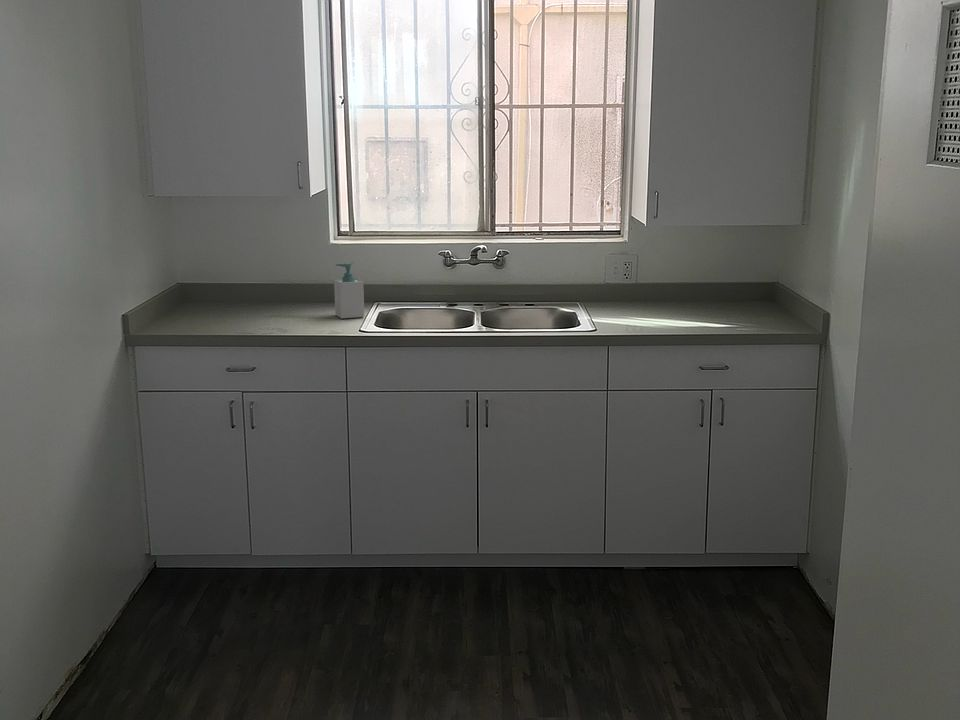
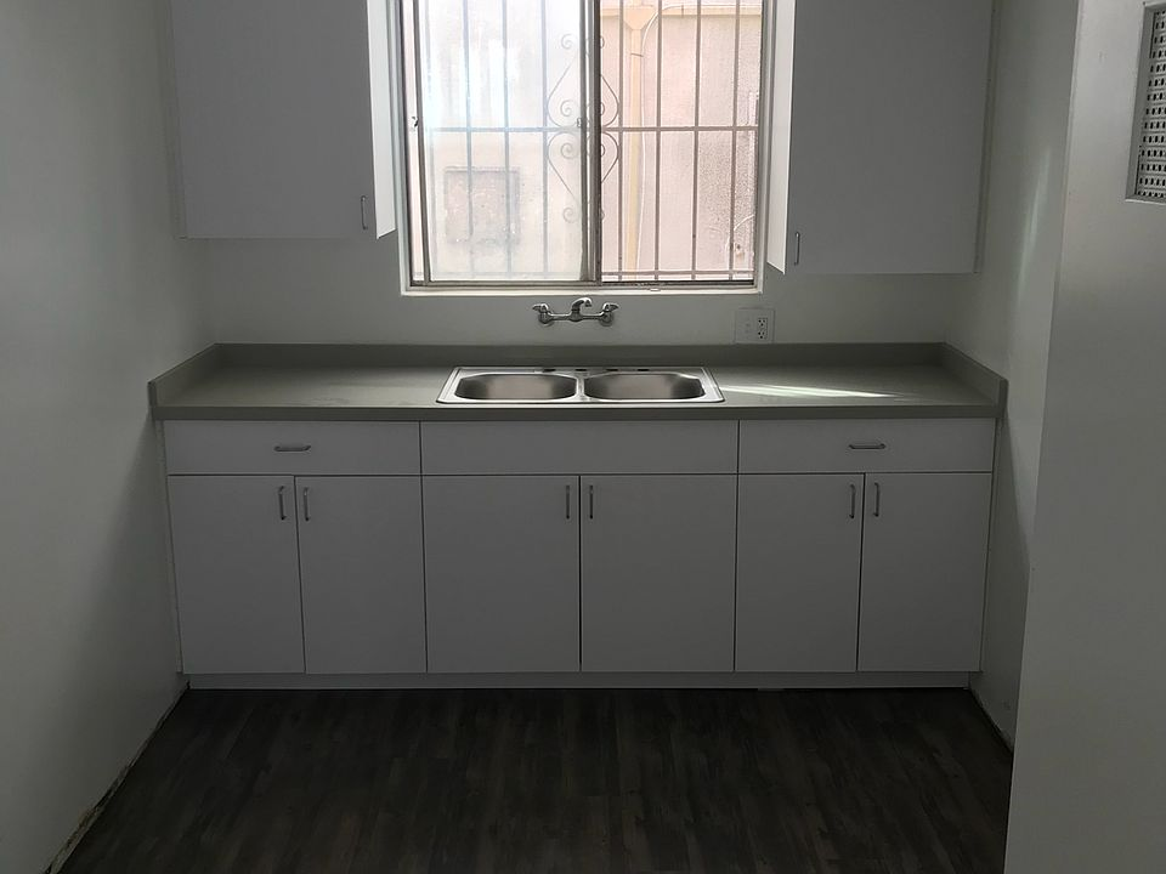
- soap bottle [333,262,365,320]
